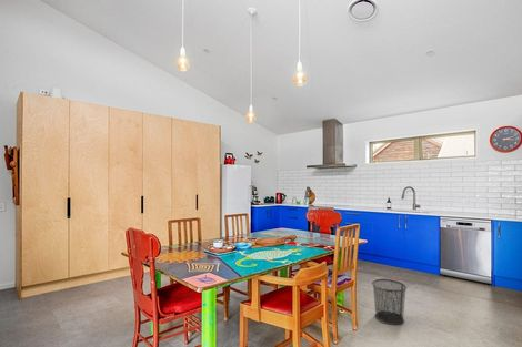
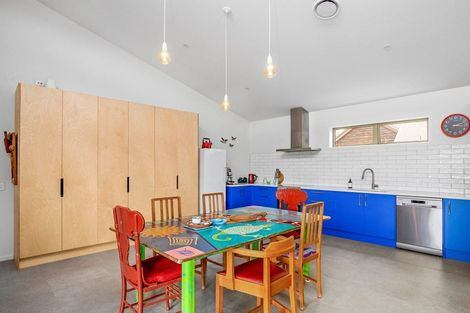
- trash can [371,278,408,326]
